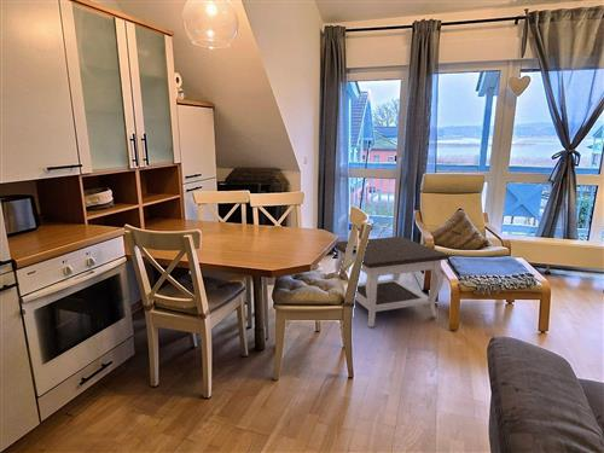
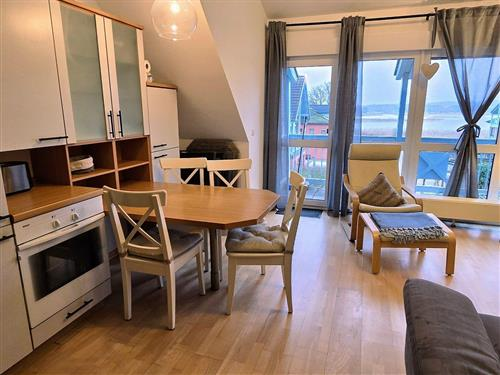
- side table [333,236,451,329]
